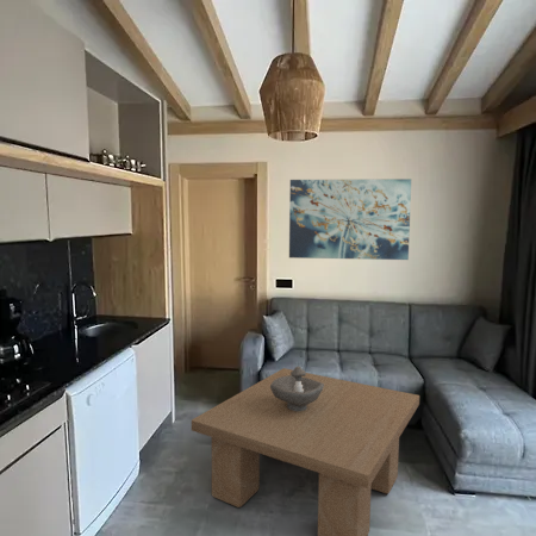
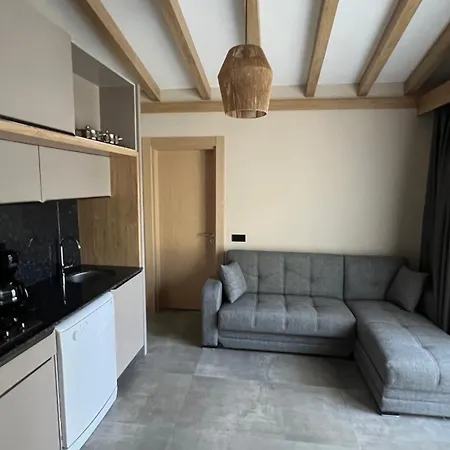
- coffee table [191,367,420,536]
- decorative bowl [270,366,324,412]
- wall art [288,177,412,261]
